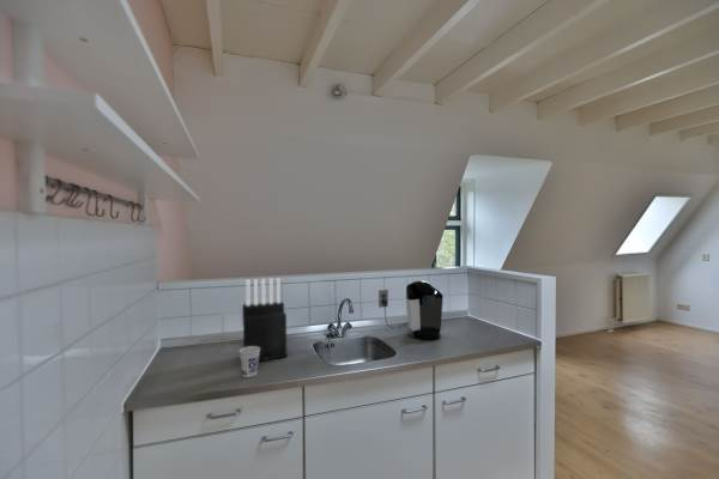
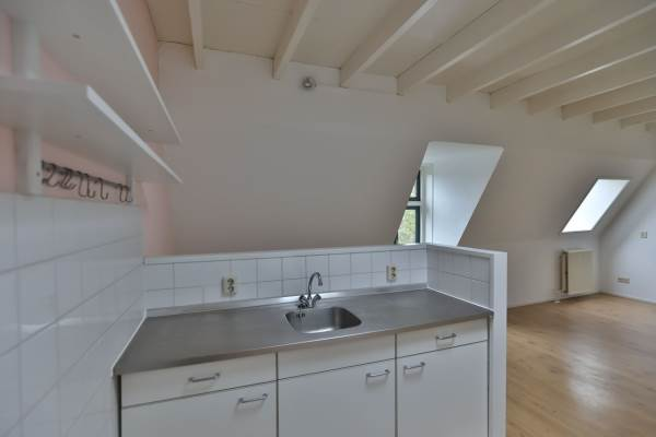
- knife block [242,277,288,363]
- cup [237,346,260,378]
- coffee maker [377,280,445,341]
